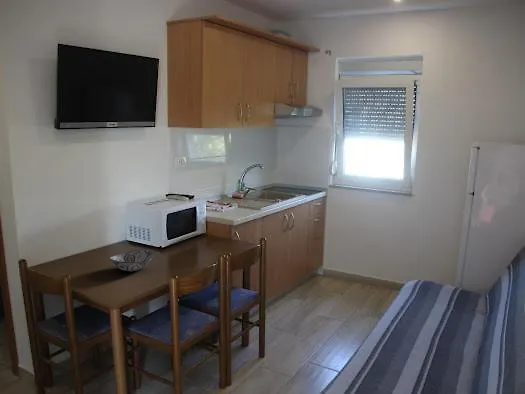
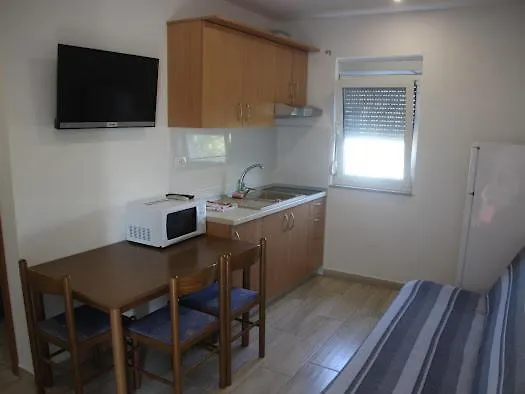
- decorative bowl [108,248,155,272]
